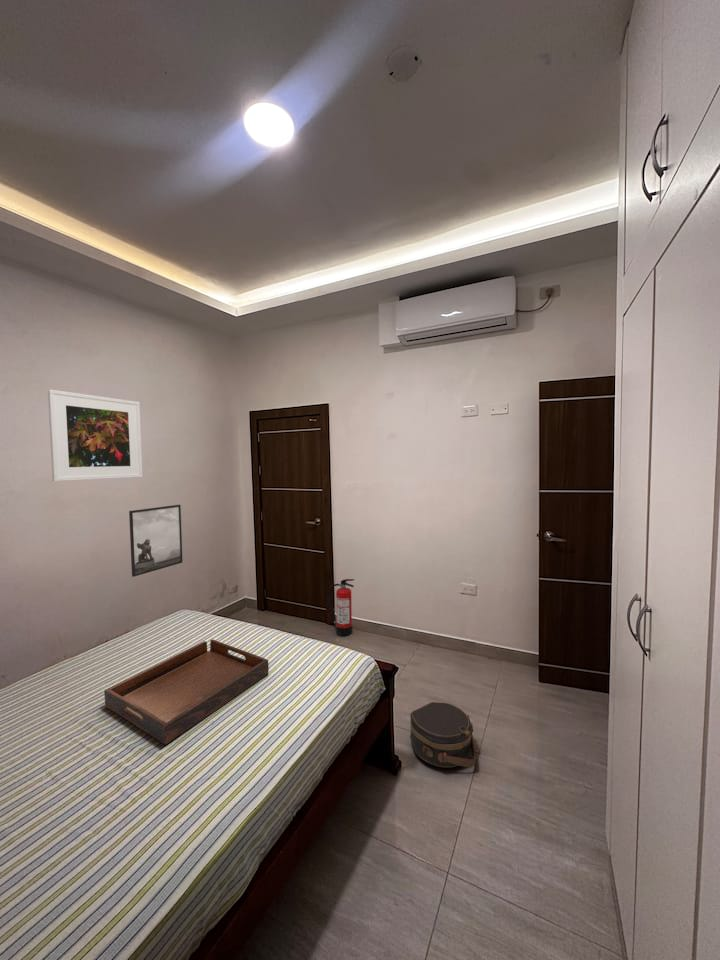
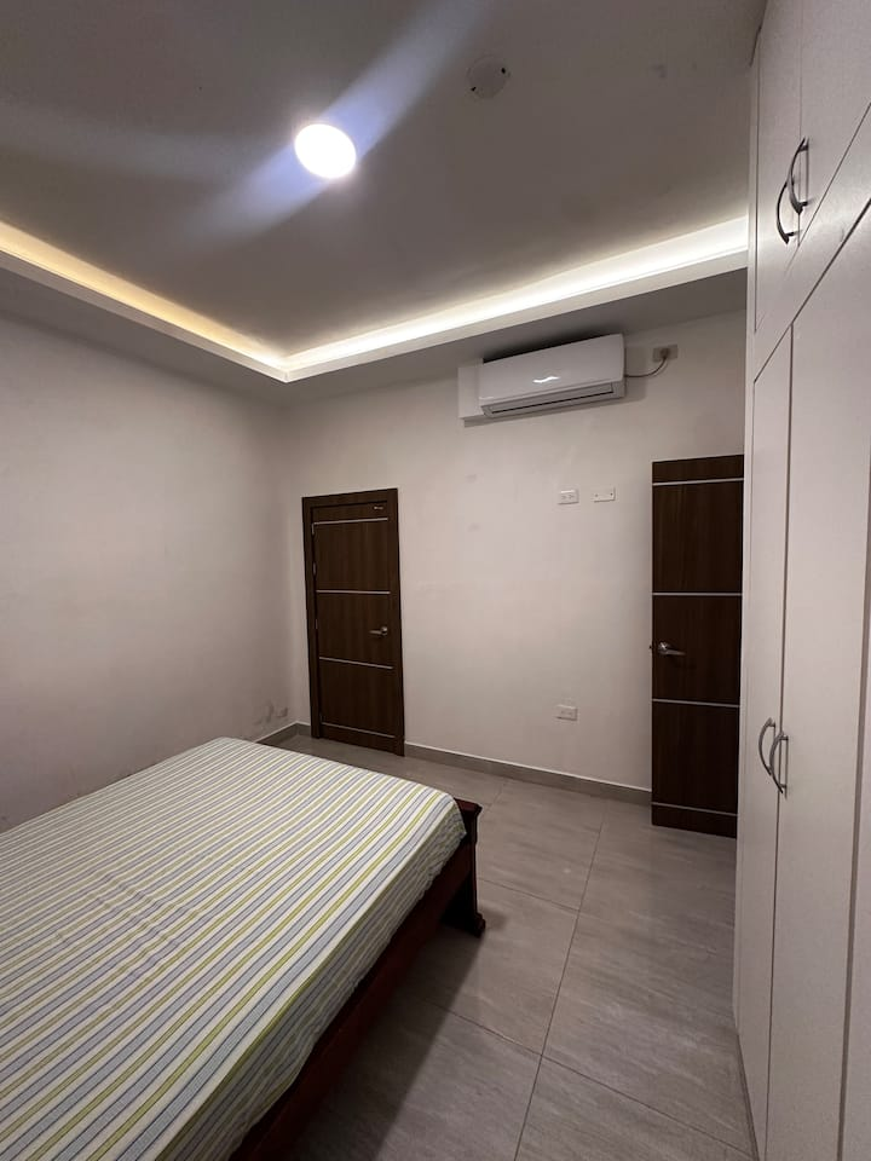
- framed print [47,389,144,482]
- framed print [128,504,184,578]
- fire extinguisher [326,578,355,637]
- serving tray [104,638,270,746]
- hat box [409,701,477,769]
